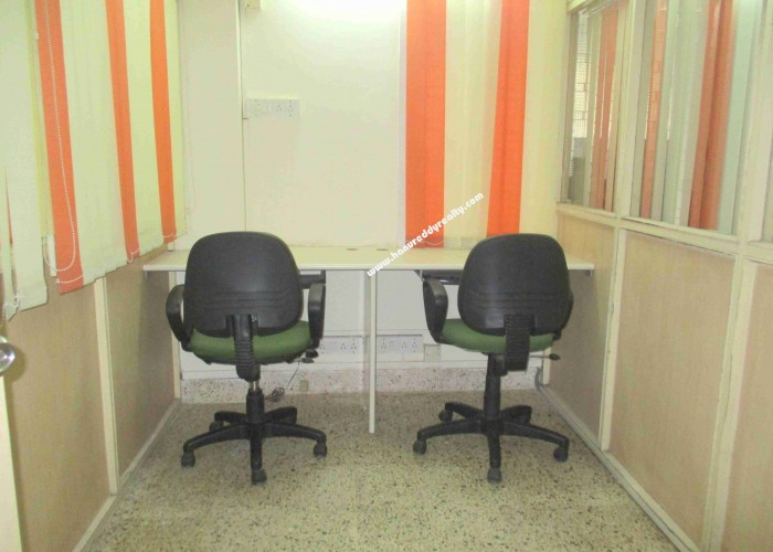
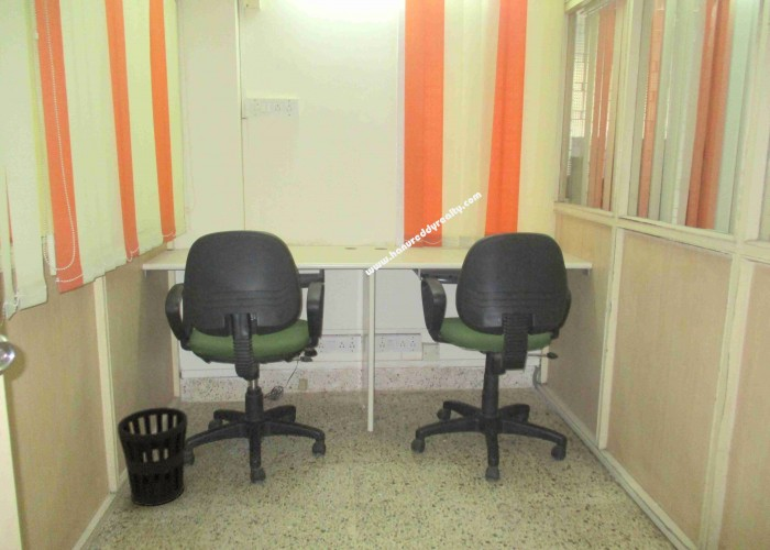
+ wastebasket [117,406,189,507]
